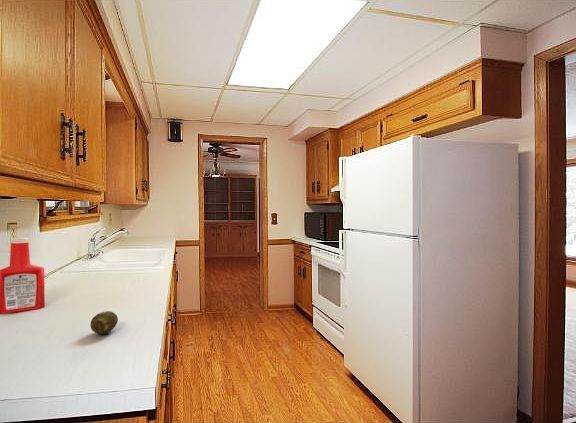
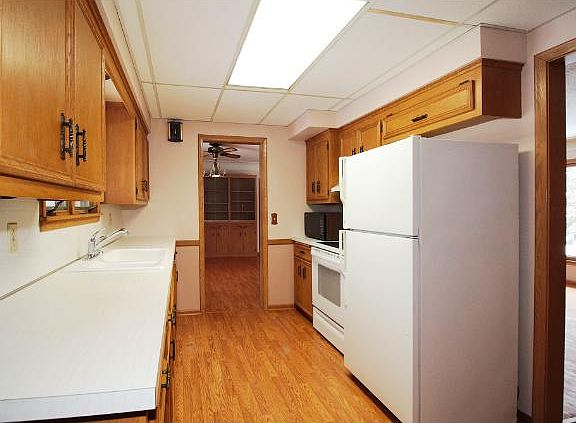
- soap bottle [0,236,46,315]
- fruit [89,310,119,335]
